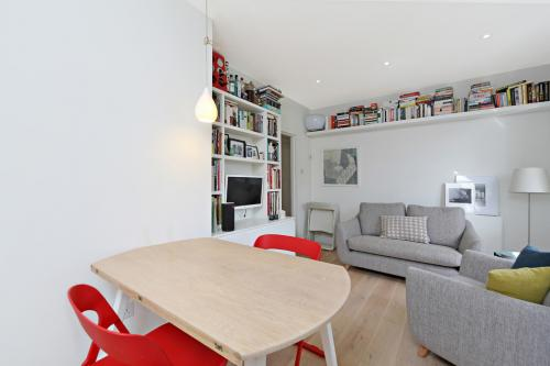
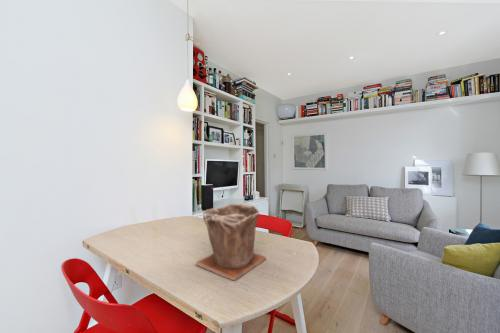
+ plant pot [195,202,267,282]
